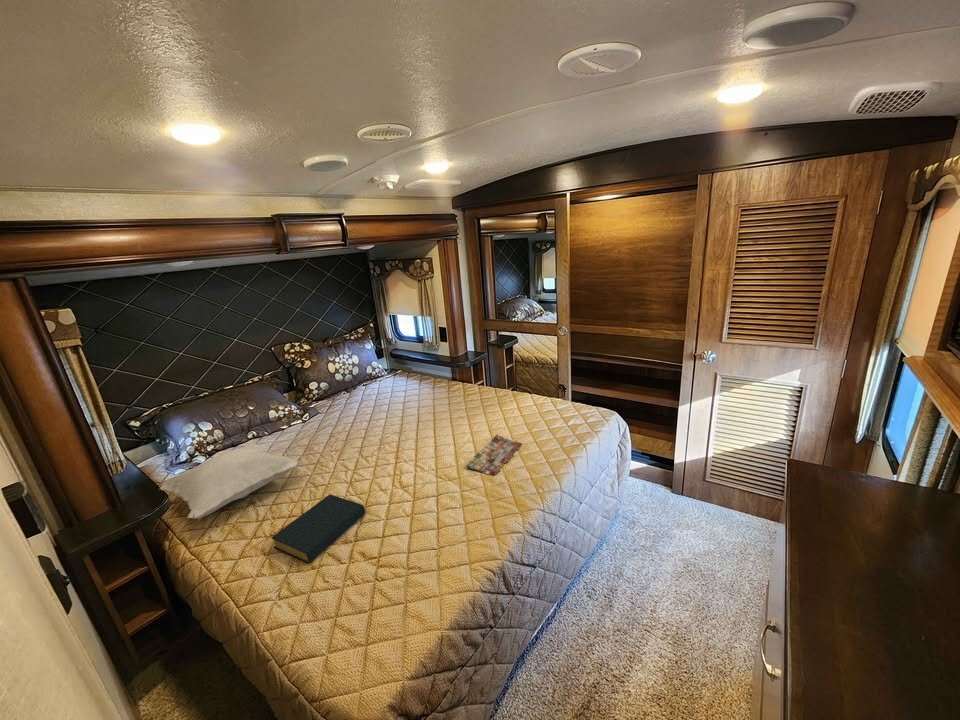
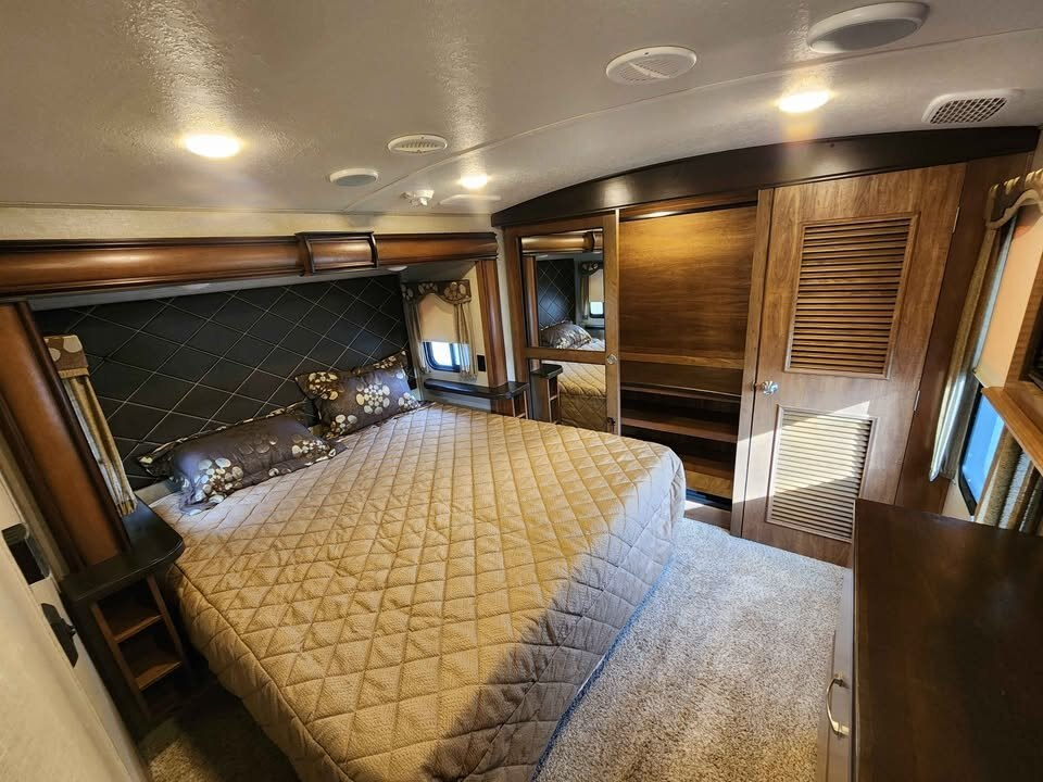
- magazine [465,433,523,476]
- hardback book [270,493,366,564]
- cushion [159,442,300,520]
